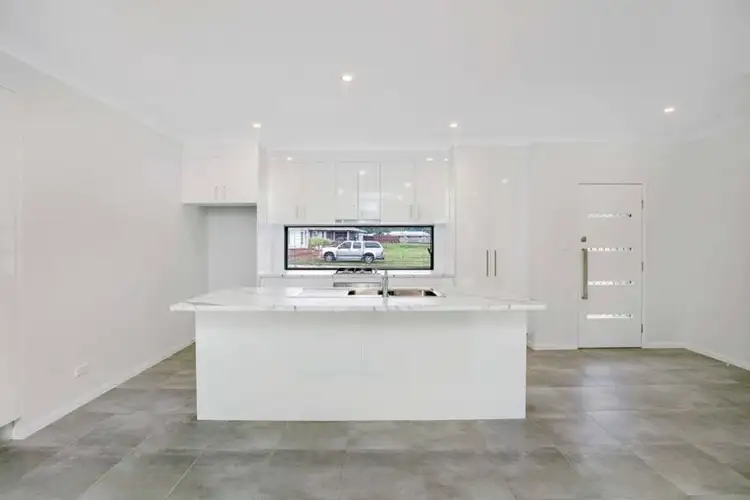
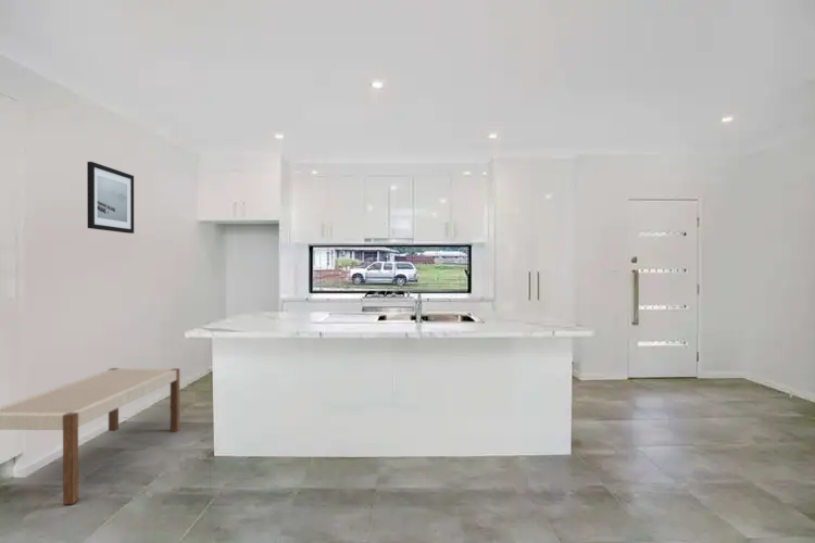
+ bench [0,367,180,505]
+ wall art [86,161,135,235]
